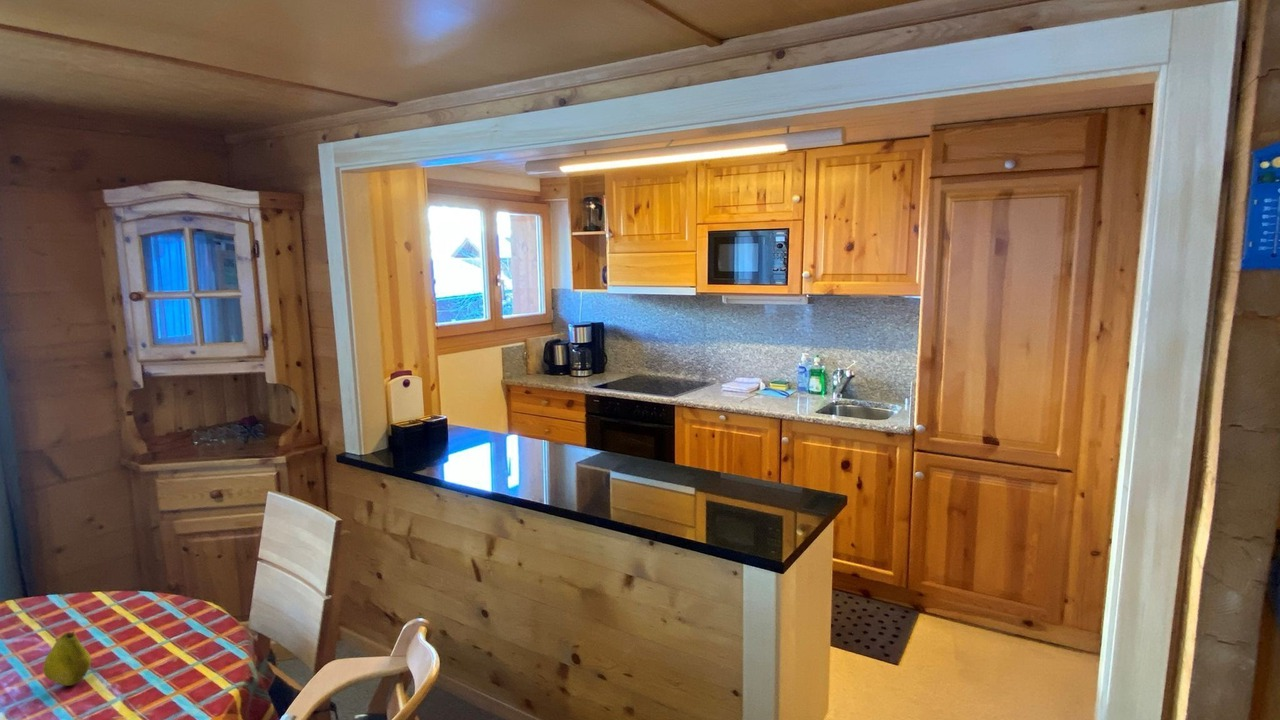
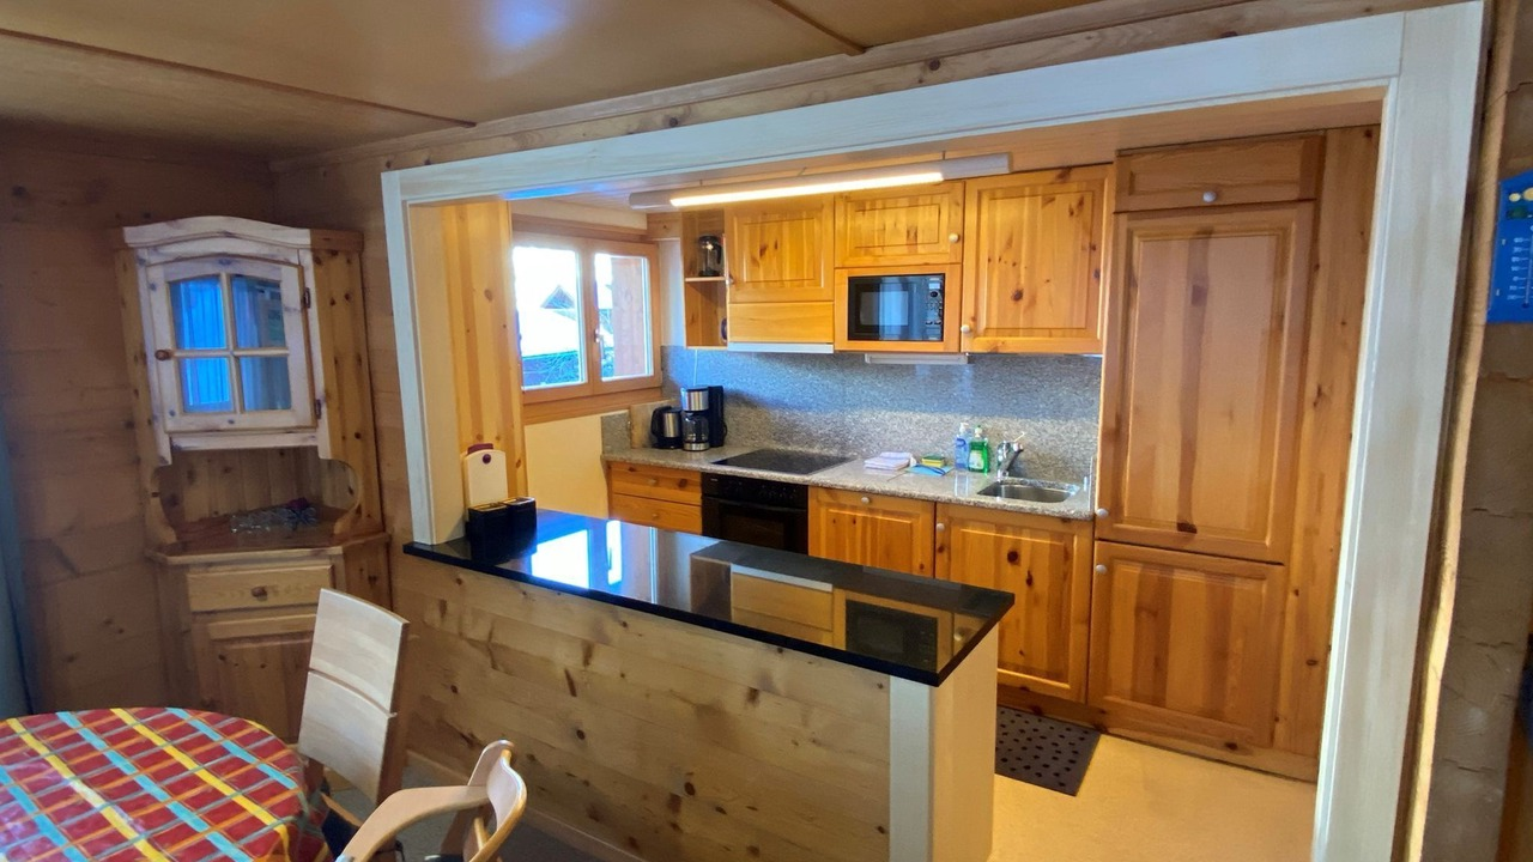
- fruit [42,630,92,687]
